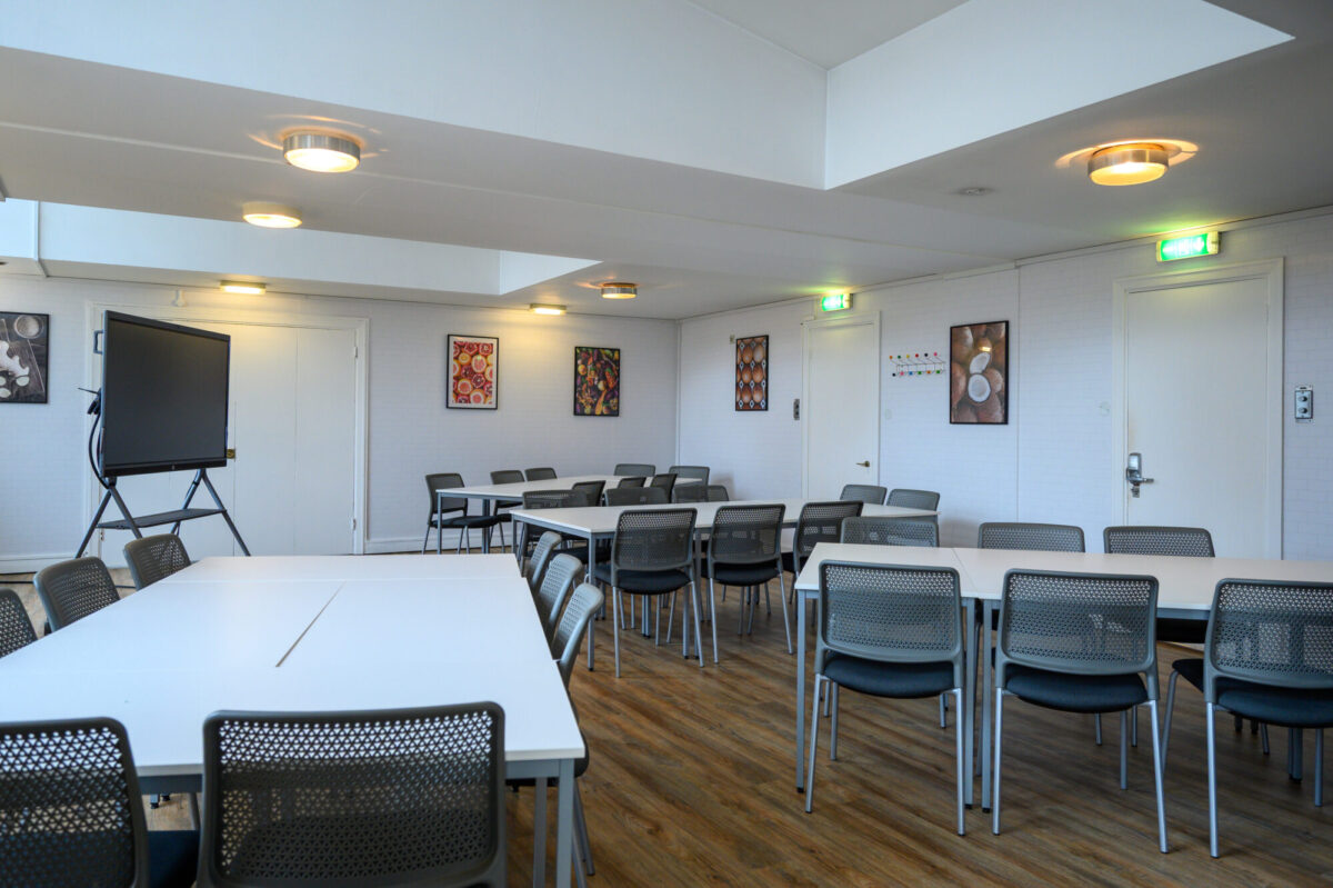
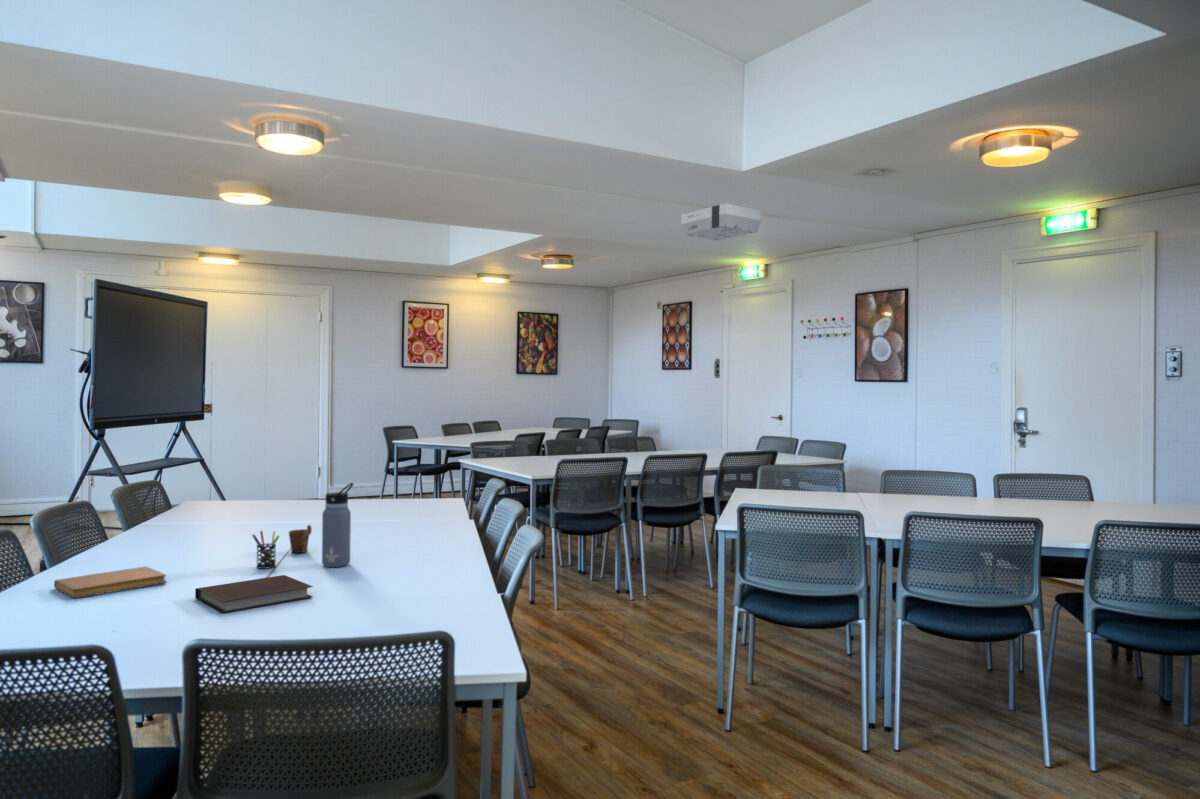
+ notebook [194,574,314,614]
+ mug [288,524,313,554]
+ water bottle [321,482,355,568]
+ pen holder [251,530,280,570]
+ notebook [53,565,168,599]
+ projector [680,202,762,242]
